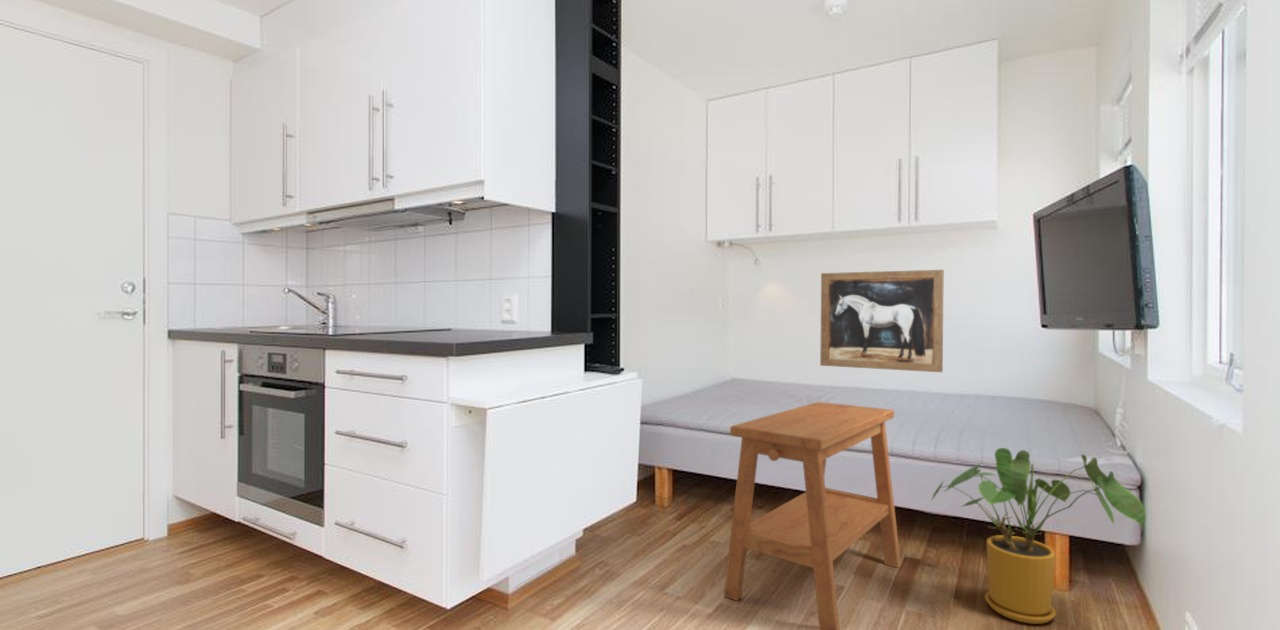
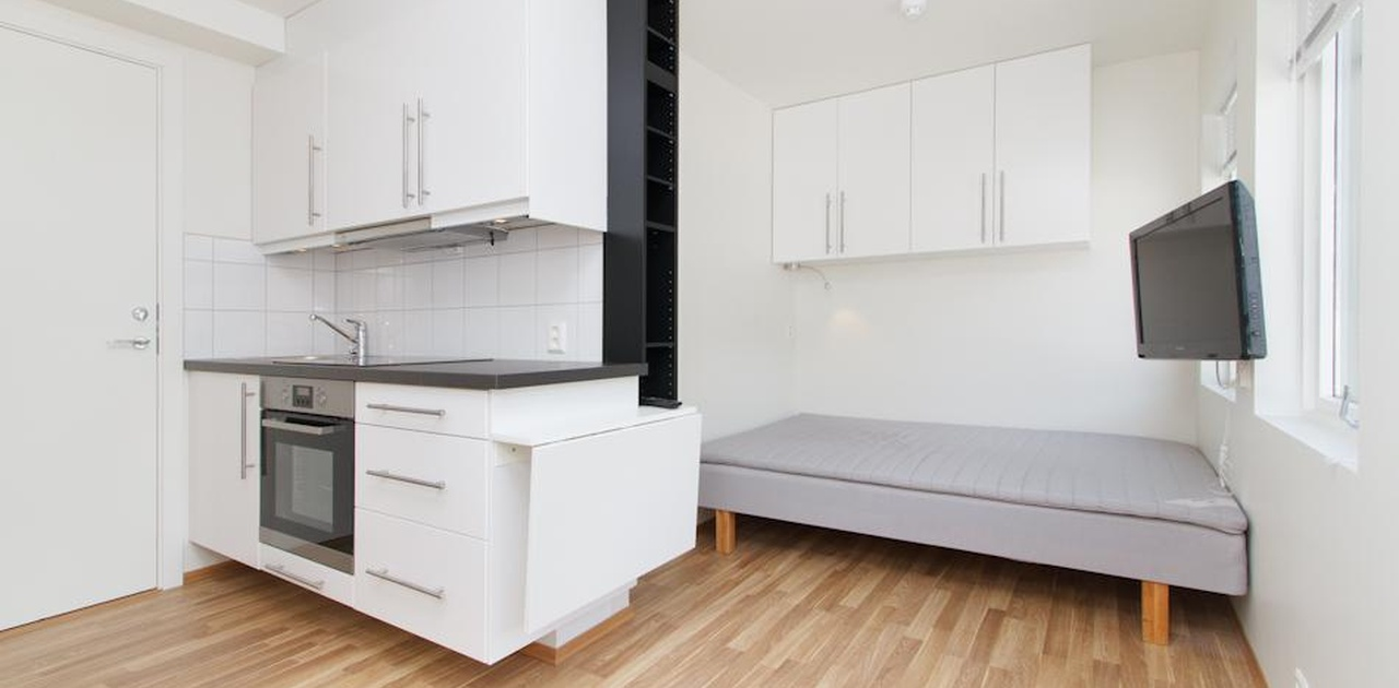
- house plant [930,447,1147,625]
- wall art [819,269,945,373]
- side table [723,401,902,630]
